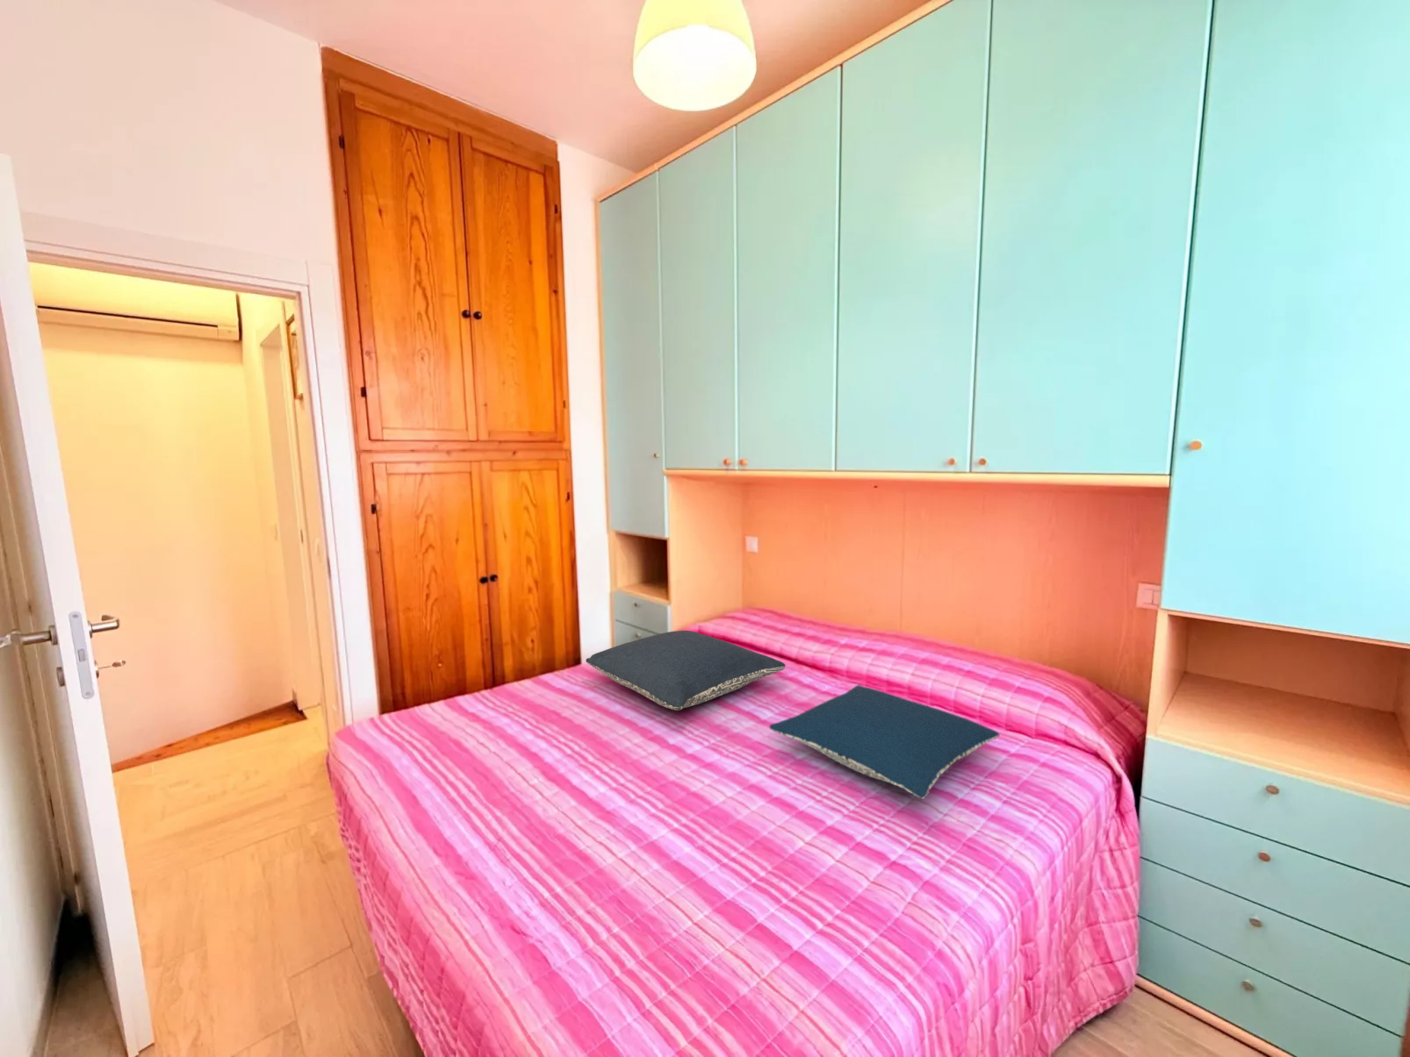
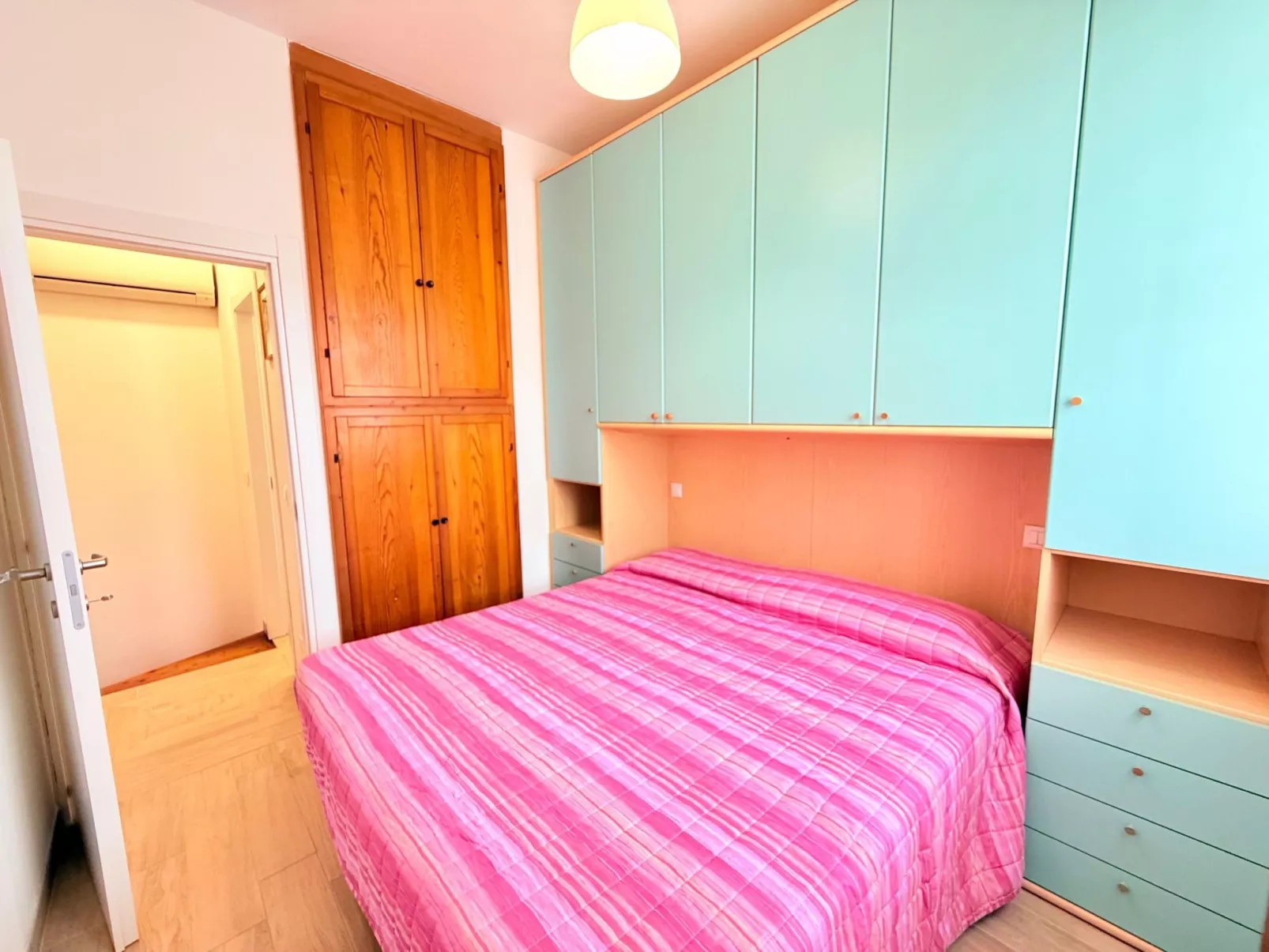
- pillow [584,630,787,712]
- pillow [768,684,1001,801]
